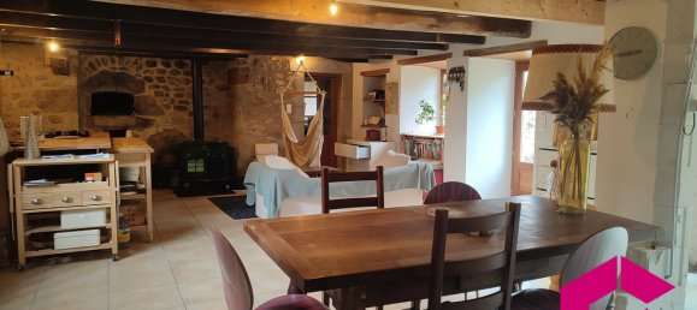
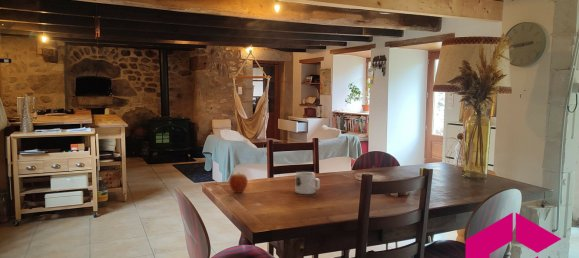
+ mug [294,171,321,195]
+ fruit [228,173,248,194]
